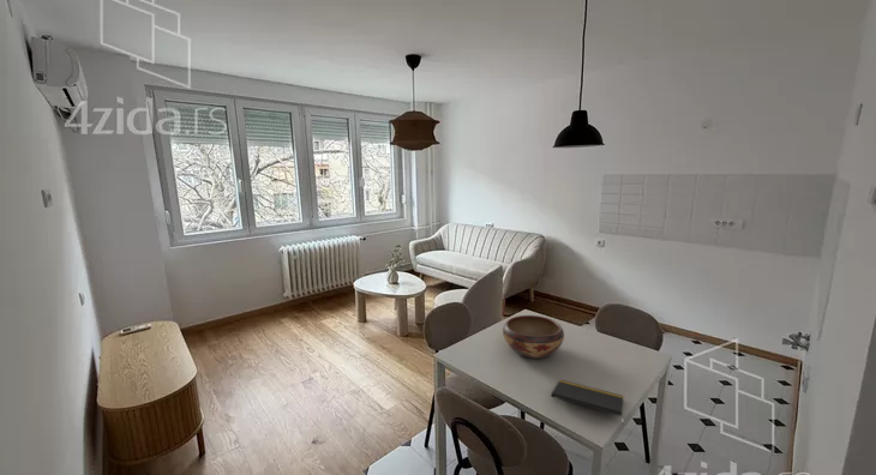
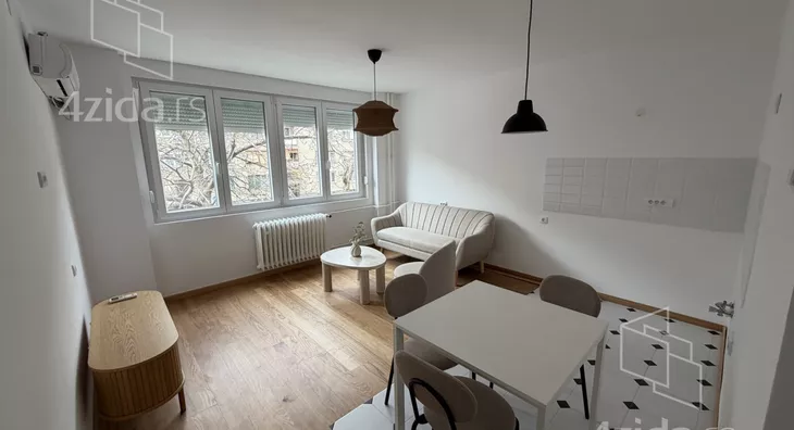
- decorative bowl [502,314,565,360]
- notepad [550,379,625,427]
